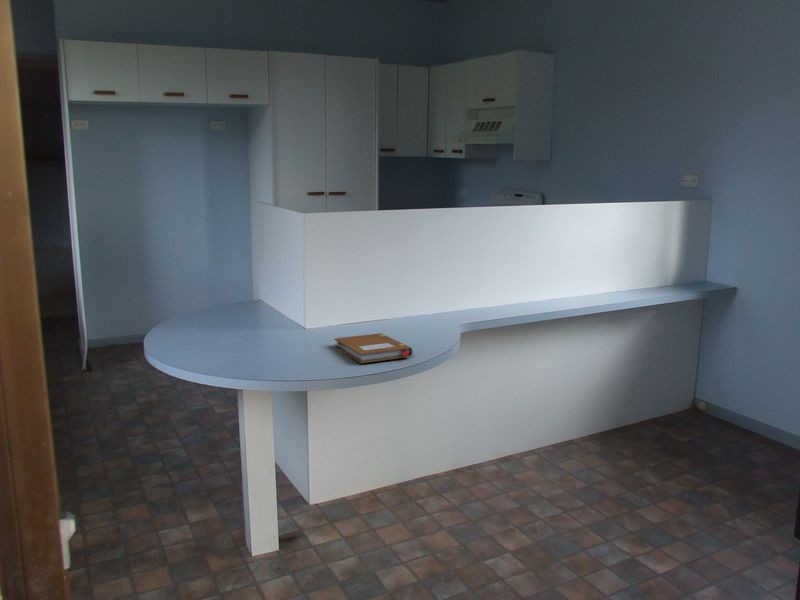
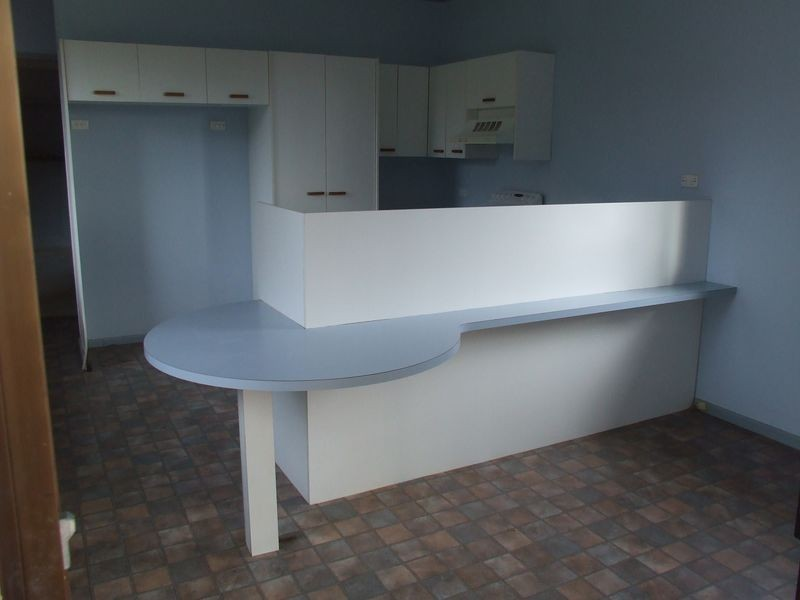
- notebook [333,332,414,364]
